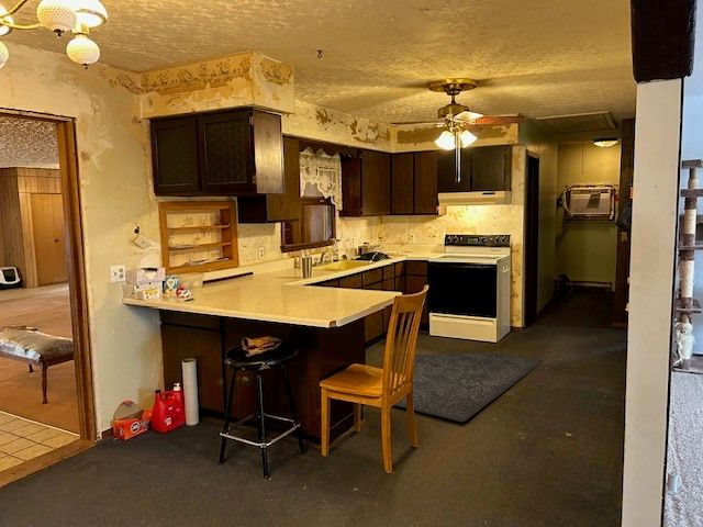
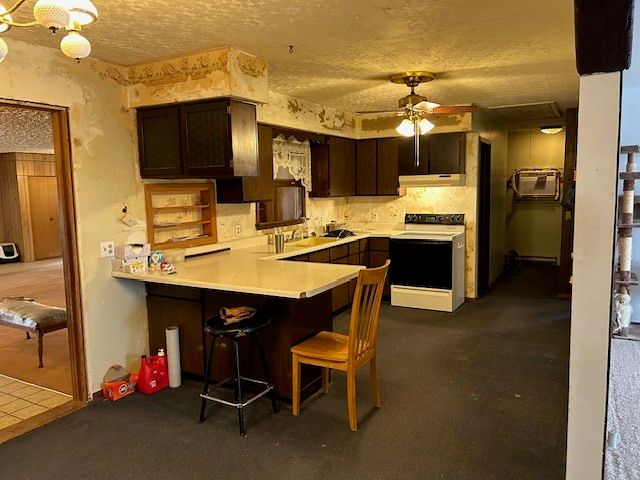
- rug [393,351,545,424]
